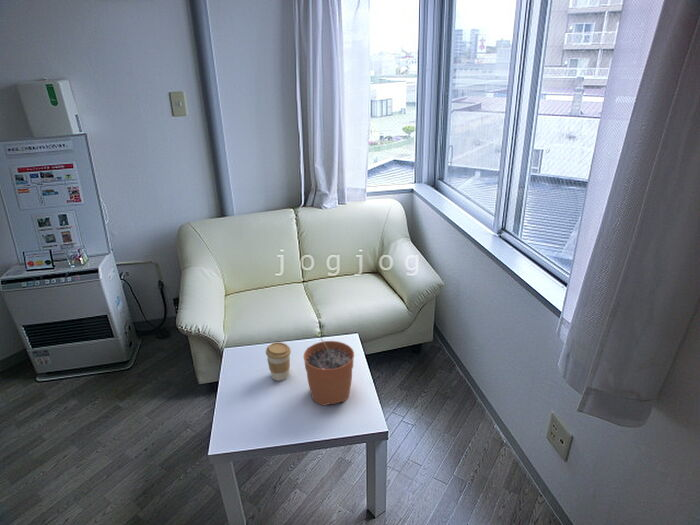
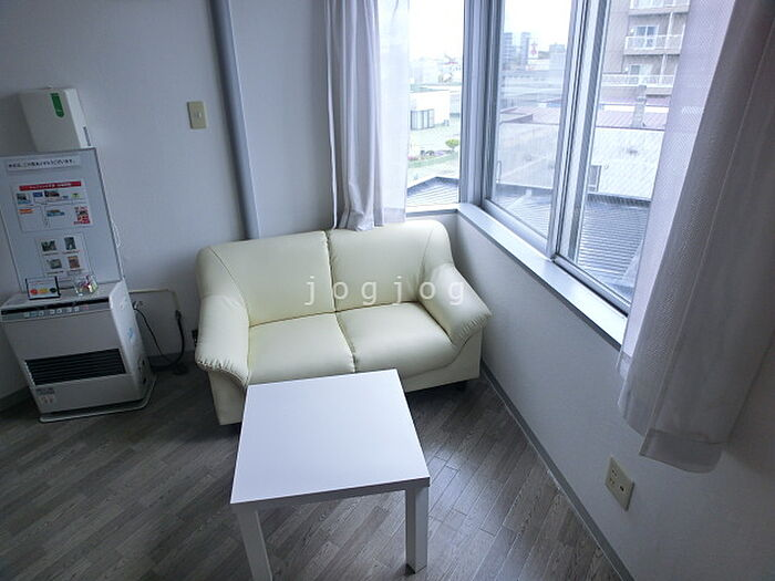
- coffee cup [265,341,292,382]
- plant pot [302,330,355,407]
